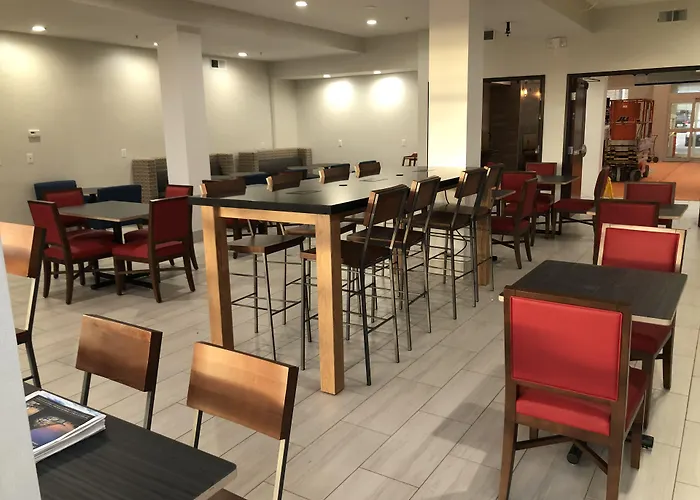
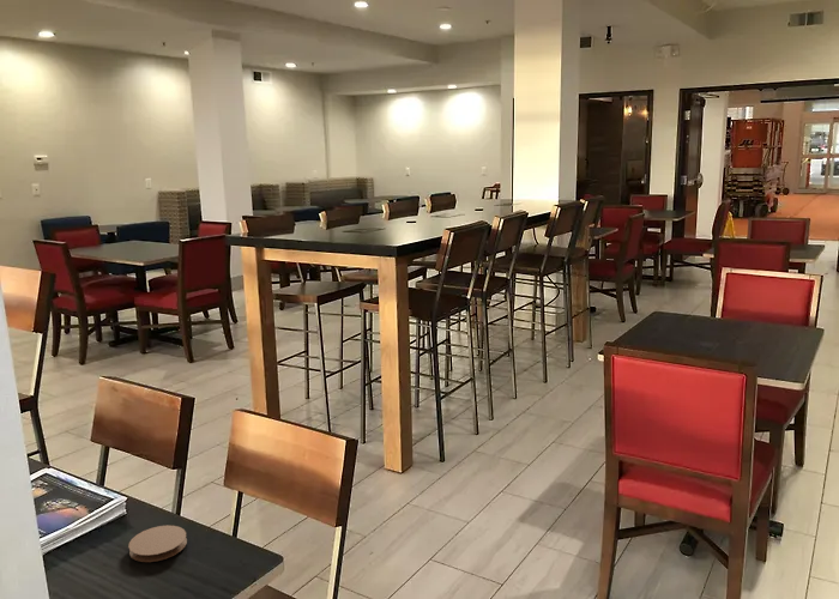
+ coaster [127,525,188,563]
